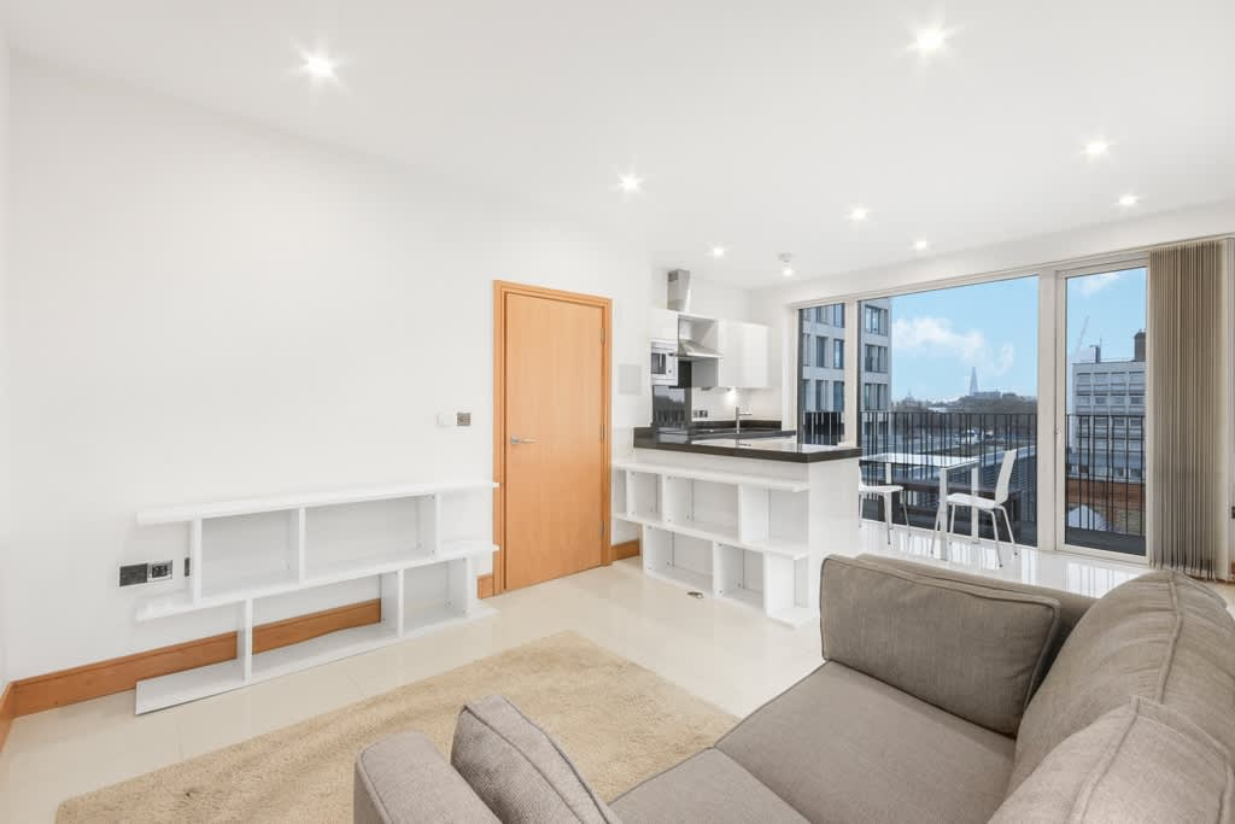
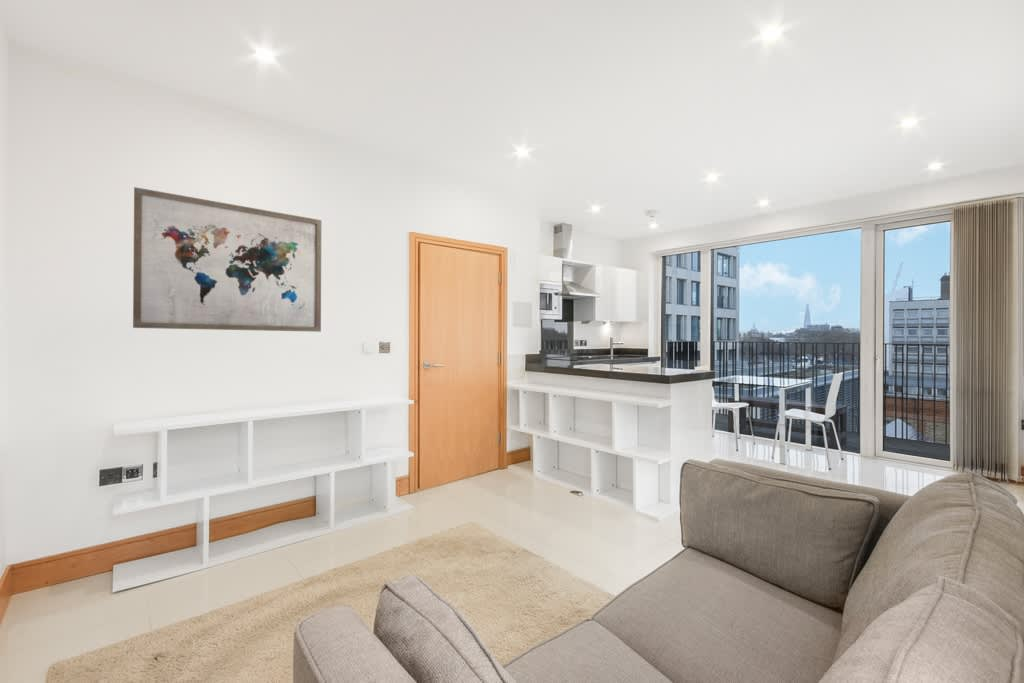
+ wall art [132,186,322,333]
